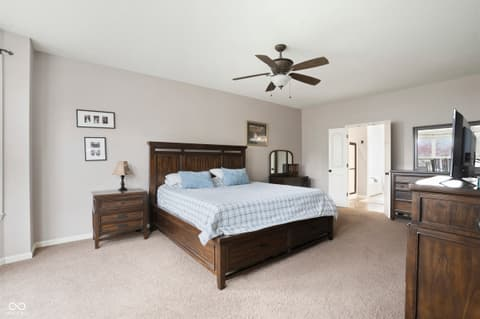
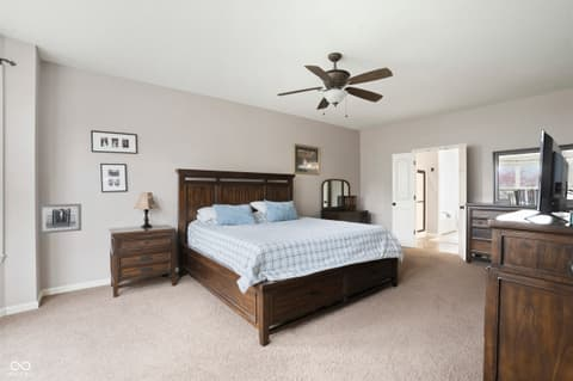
+ wall art [38,203,82,235]
